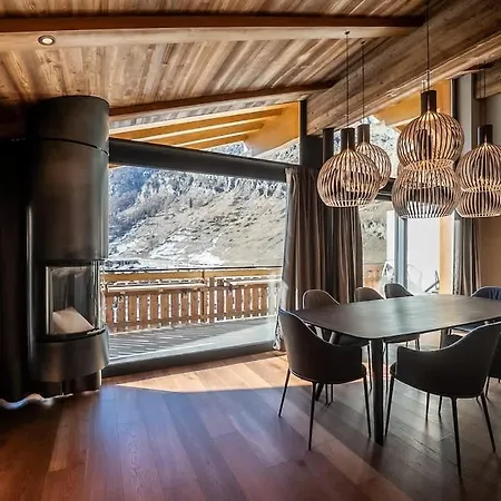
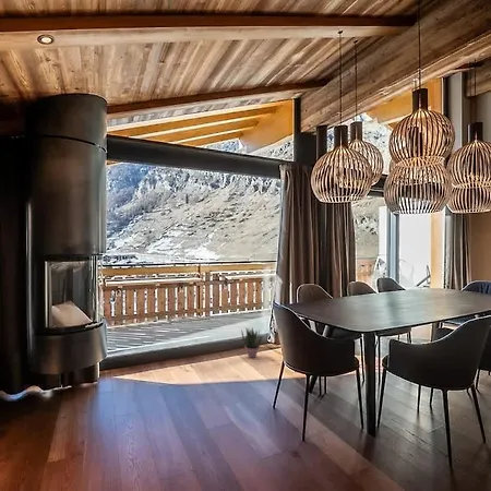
+ potted plant [240,326,263,359]
